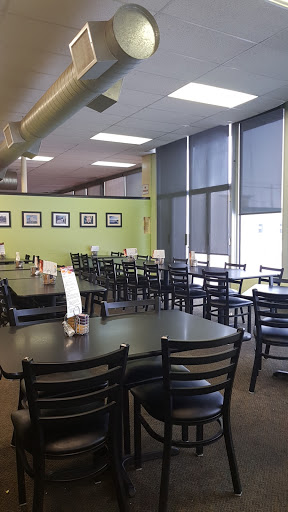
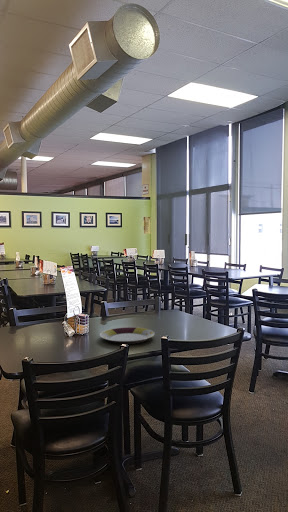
+ plate [99,326,156,345]
